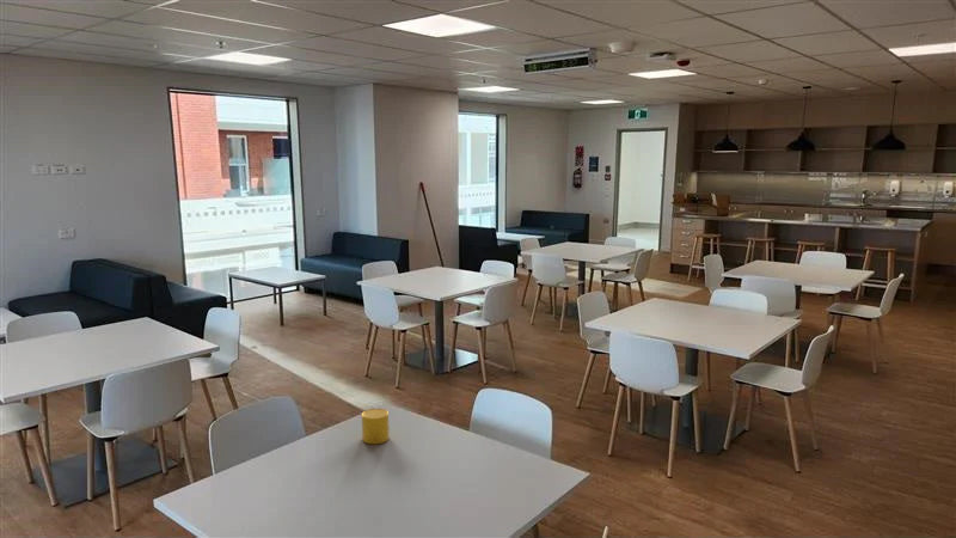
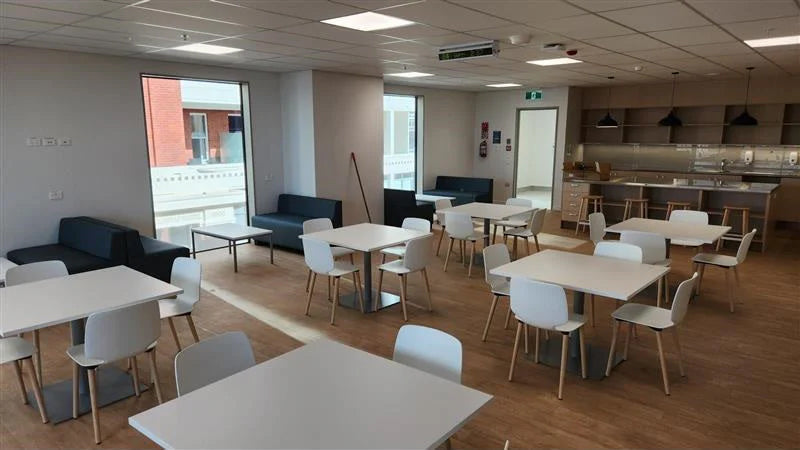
- cup [361,408,391,445]
